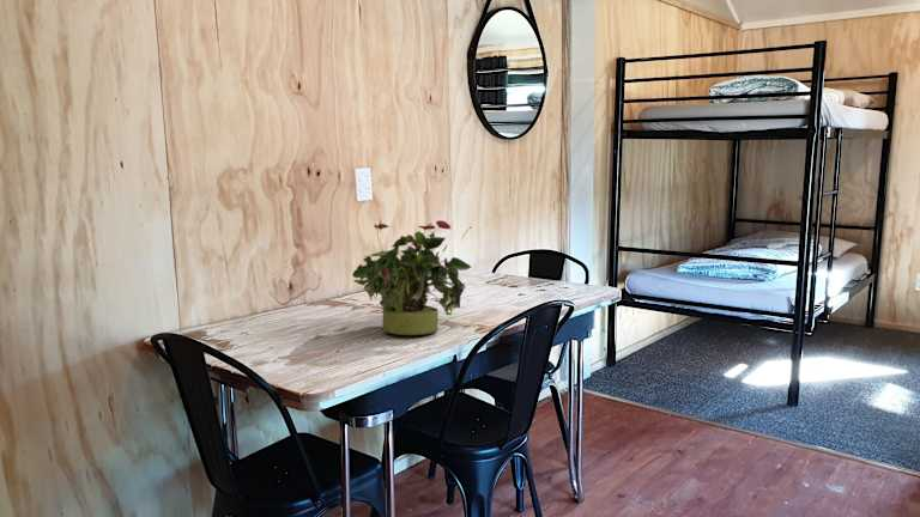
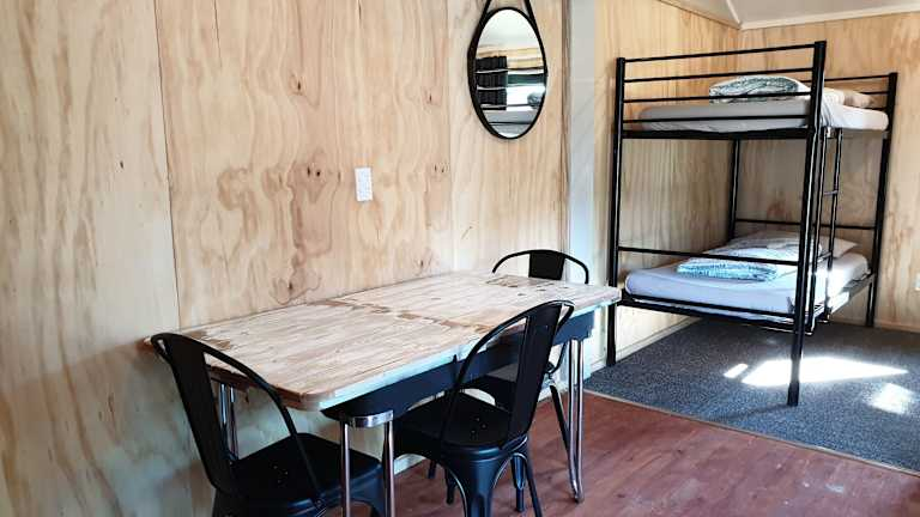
- potted plant [351,219,473,336]
